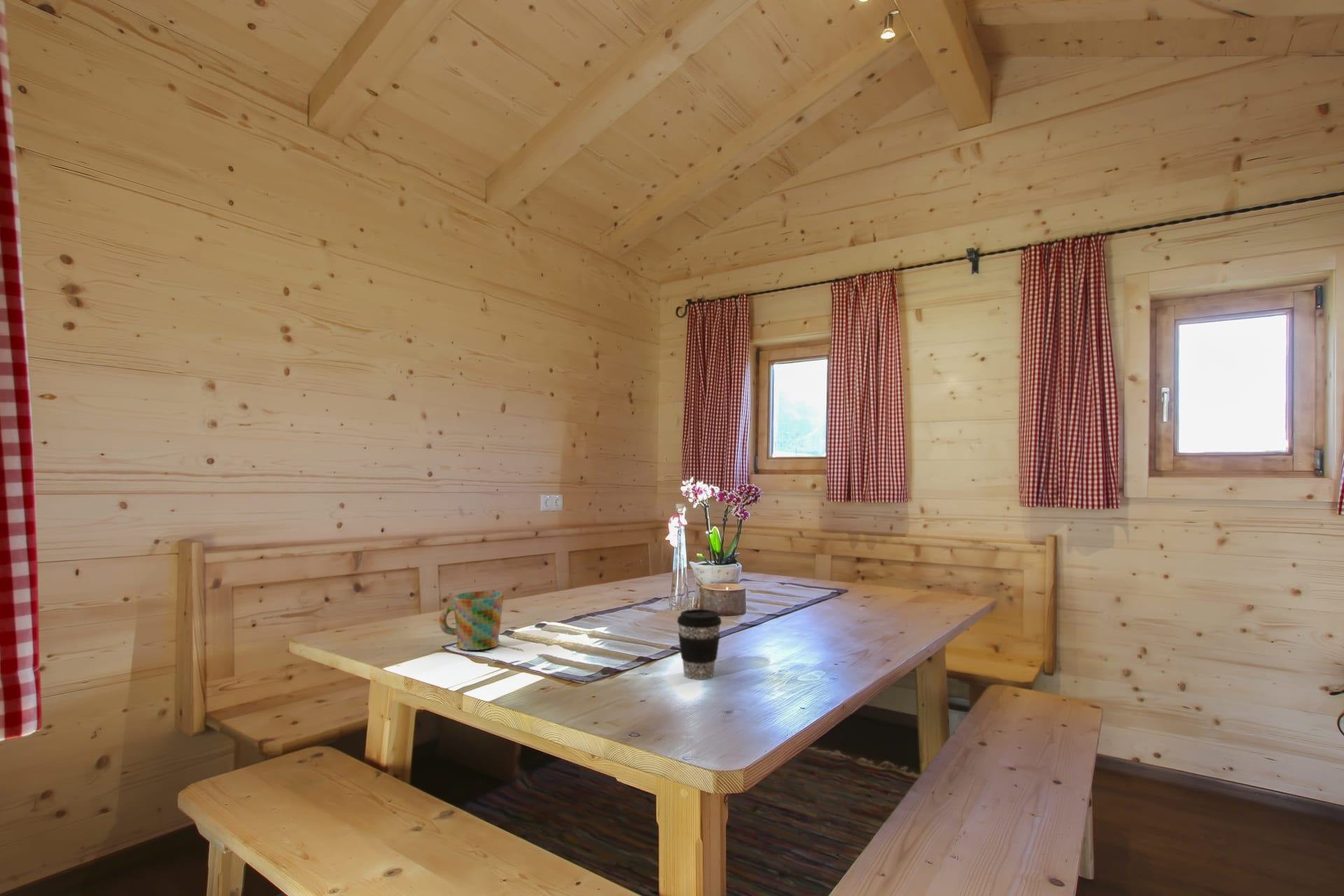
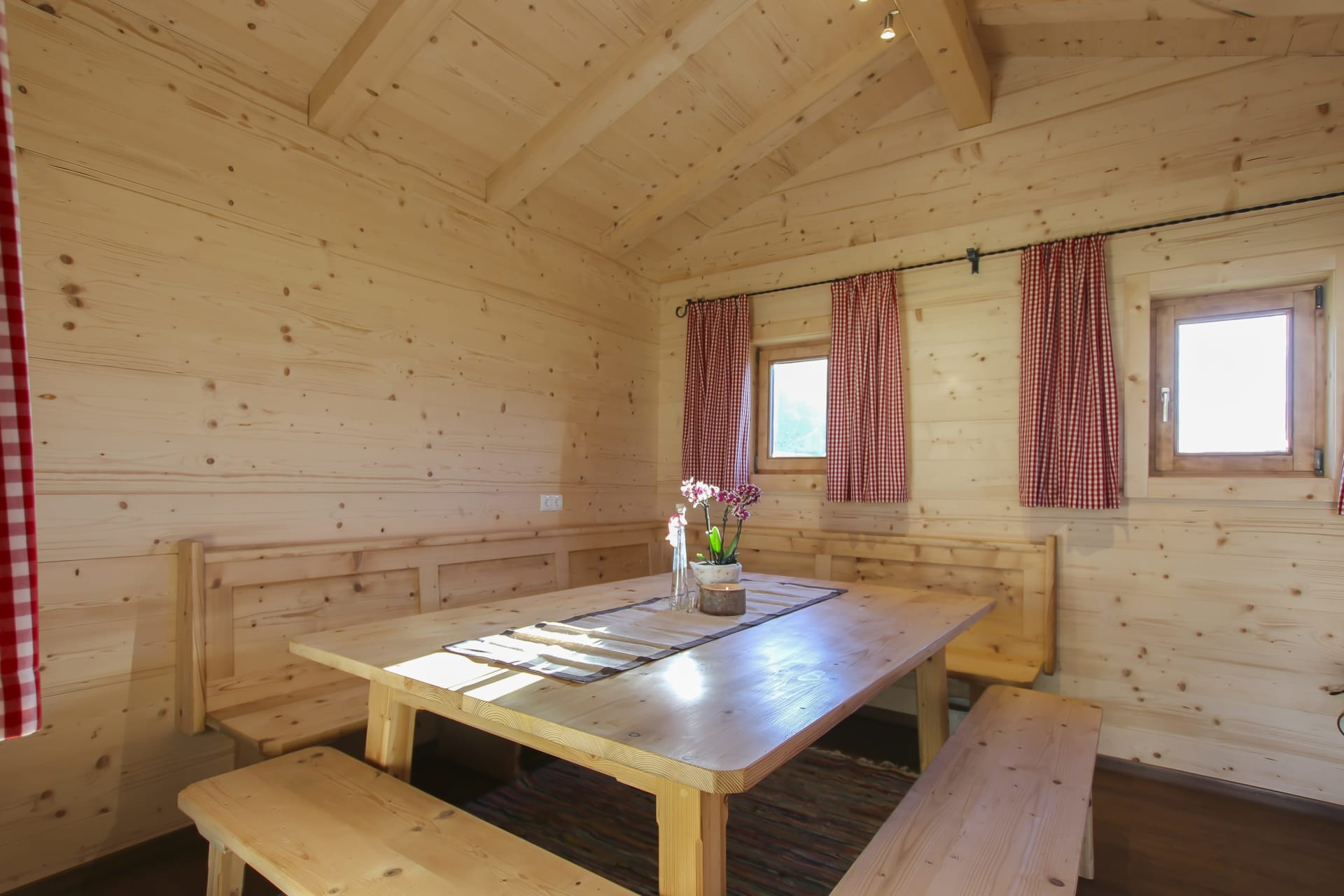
- mug [438,591,505,651]
- coffee cup [676,608,722,680]
